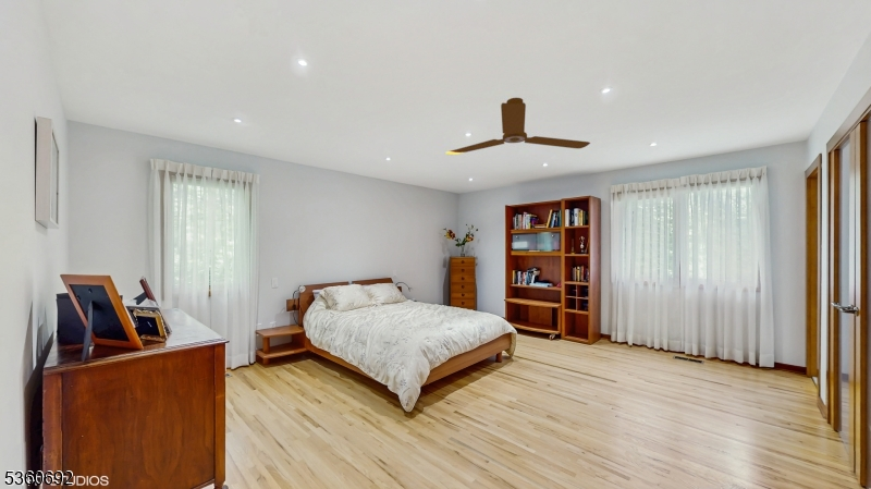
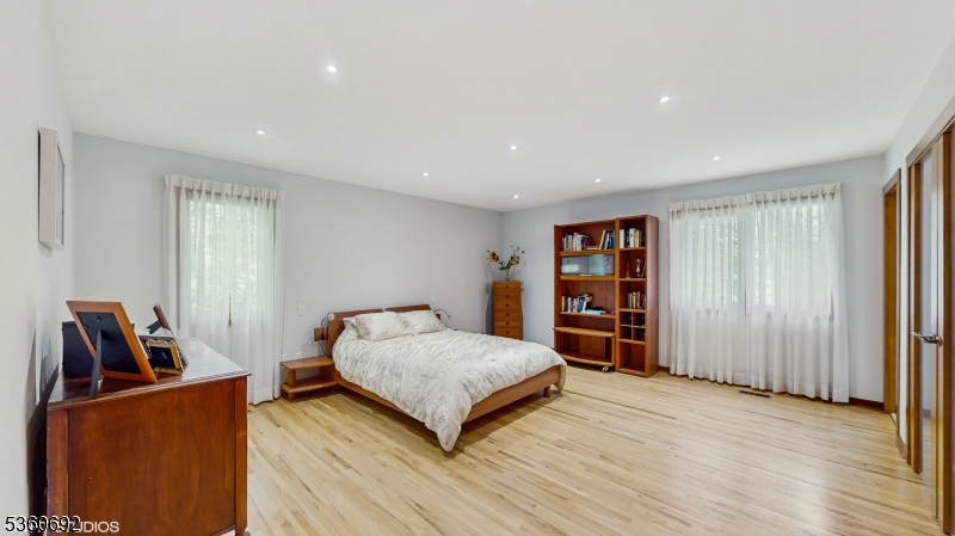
- ceiling fan [444,97,591,156]
